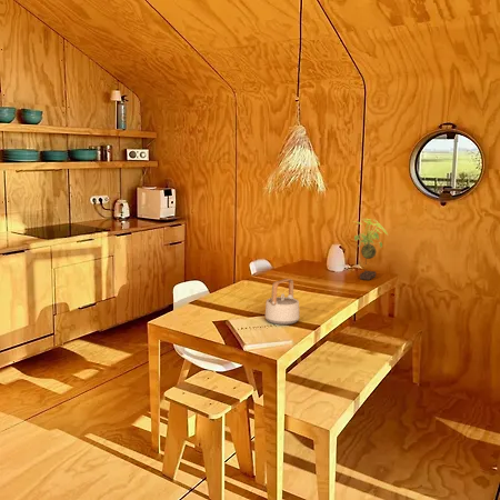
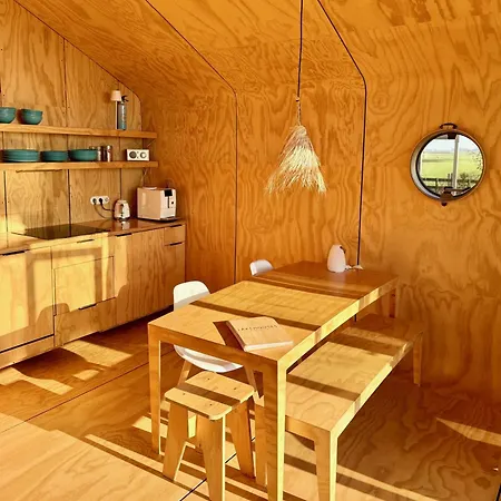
- plant [353,218,389,281]
- teapot [264,278,300,326]
